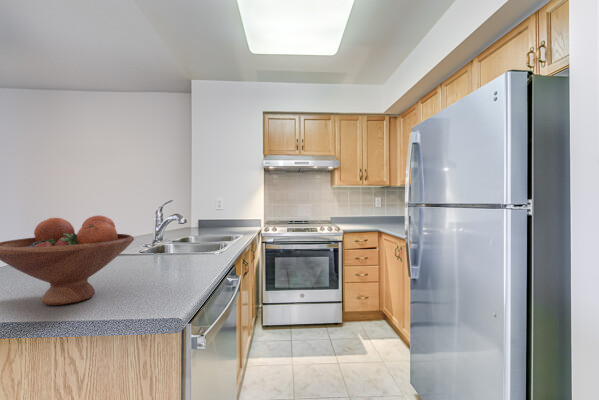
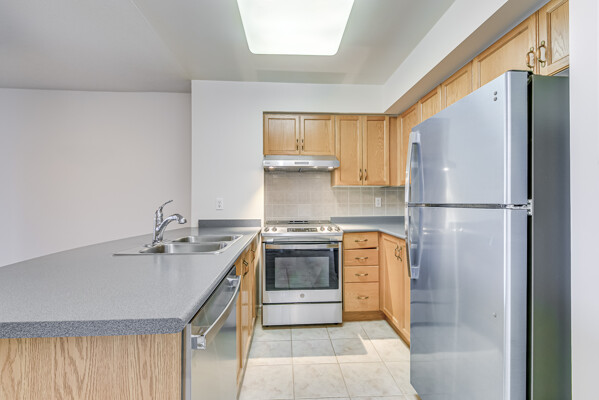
- fruit bowl [0,215,135,306]
